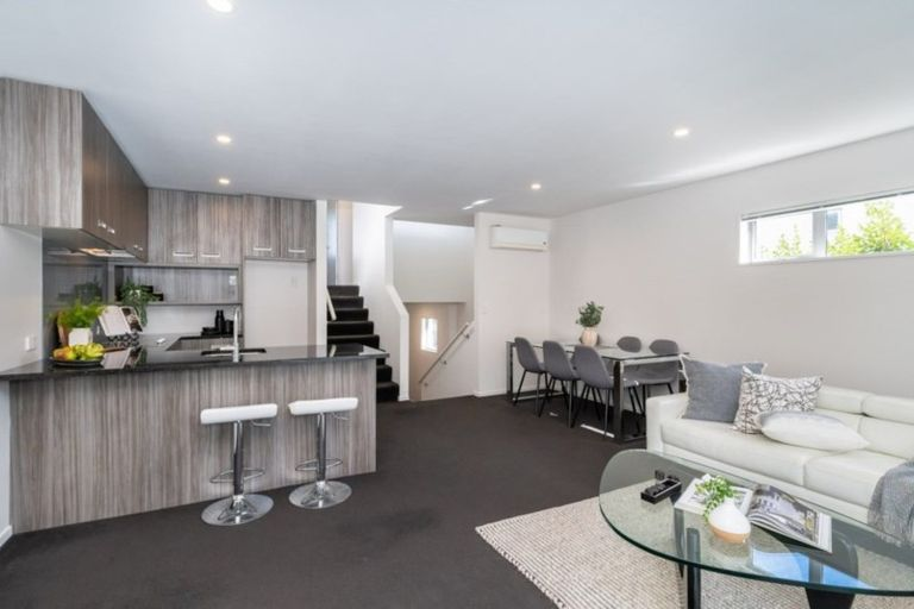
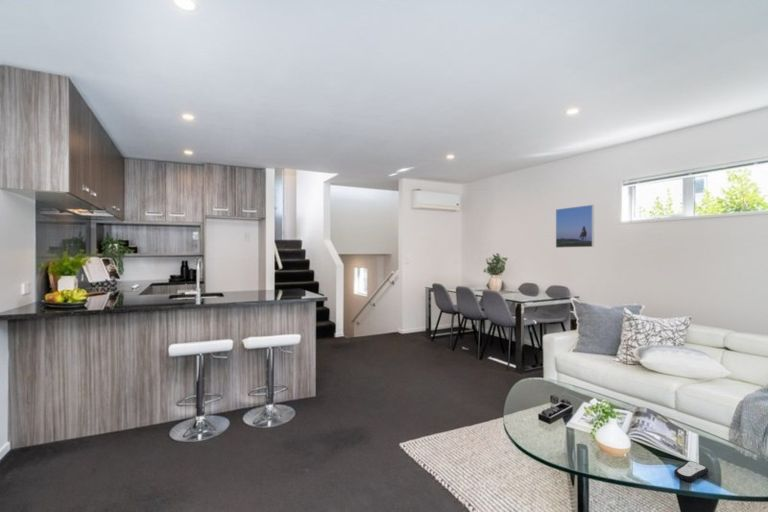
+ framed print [555,204,595,249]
+ remote control [673,460,710,482]
